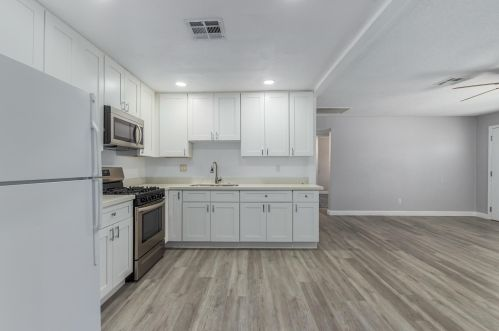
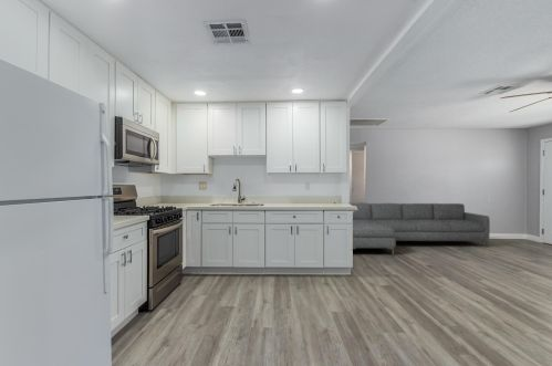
+ sofa [350,201,491,255]
